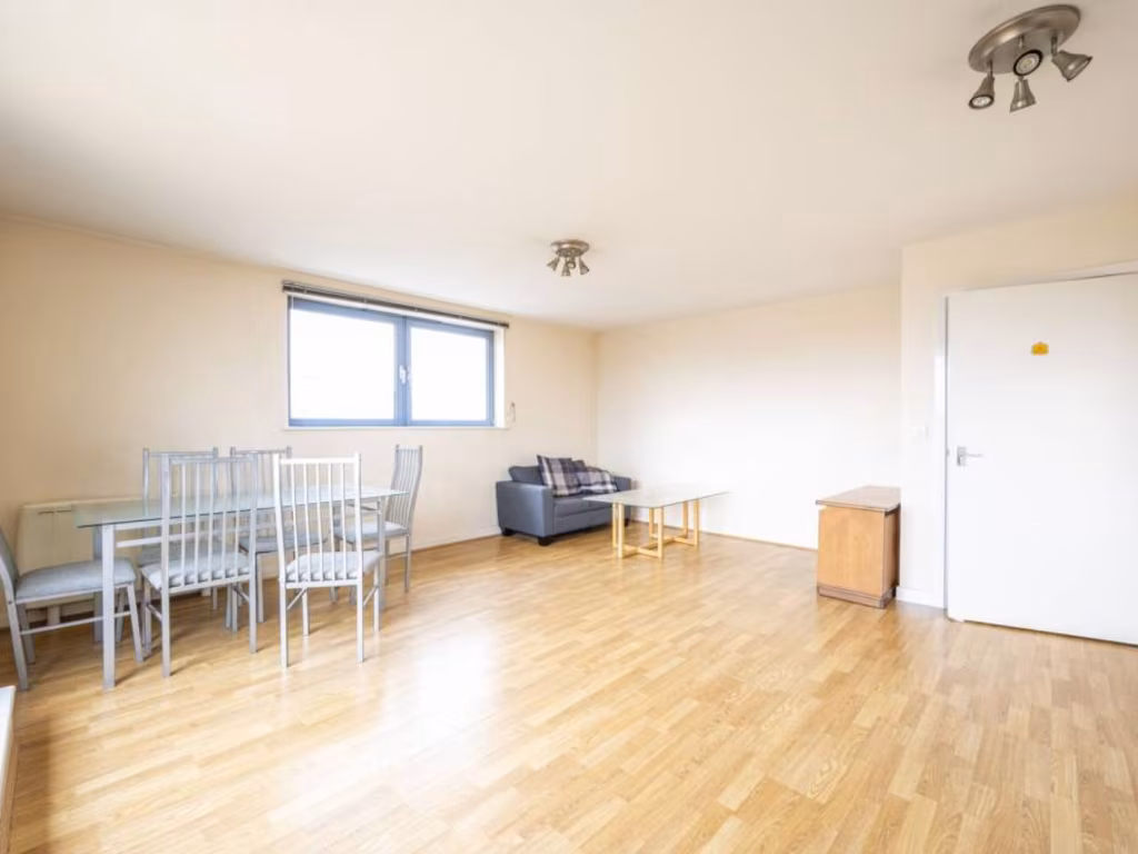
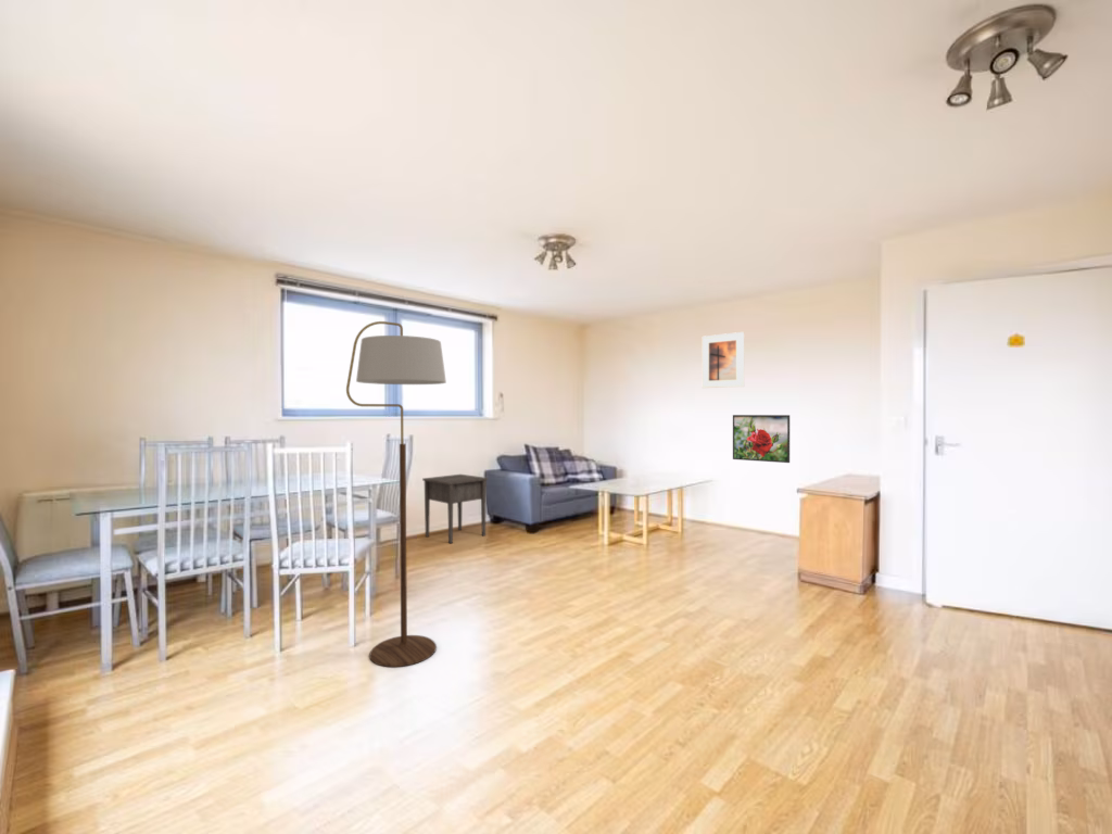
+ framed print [732,414,791,464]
+ nightstand [421,473,489,544]
+ floor lamp [345,320,447,668]
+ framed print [702,331,745,389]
